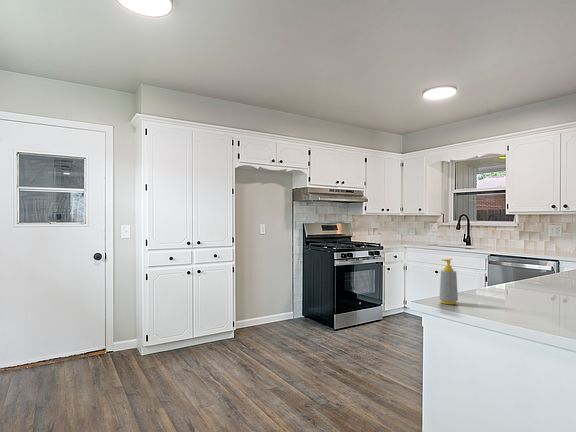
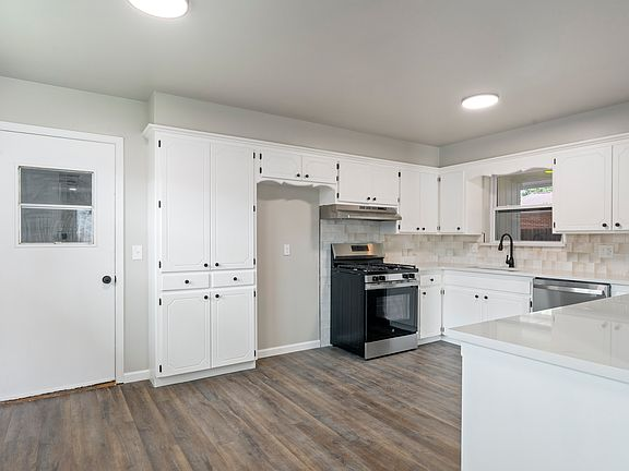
- soap bottle [439,258,459,305]
